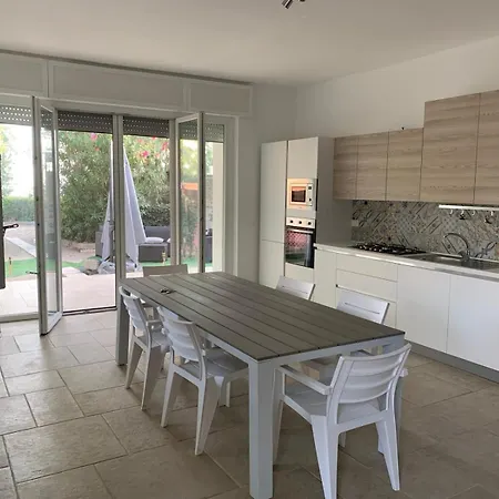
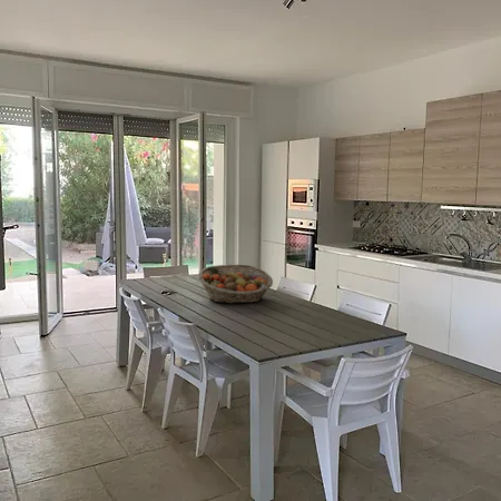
+ fruit basket [198,264,274,305]
